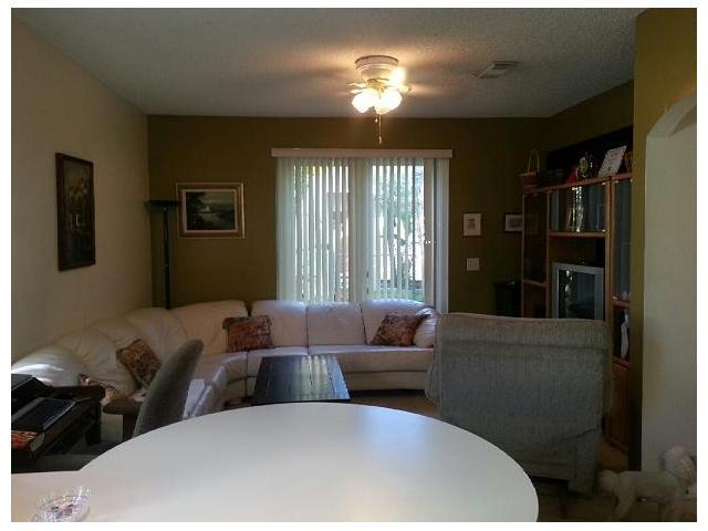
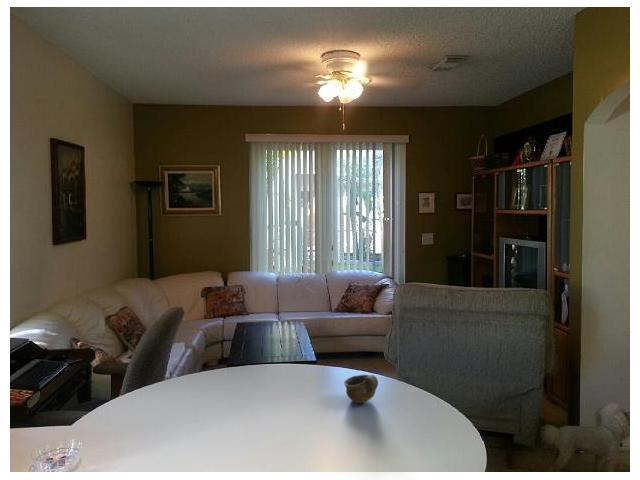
+ cup [343,374,379,405]
